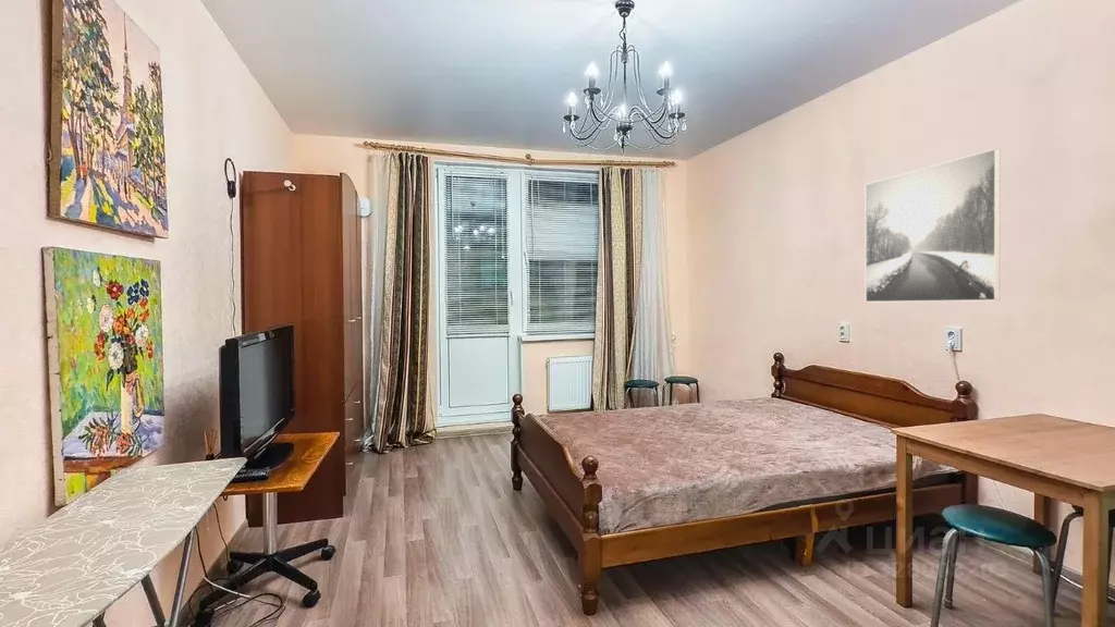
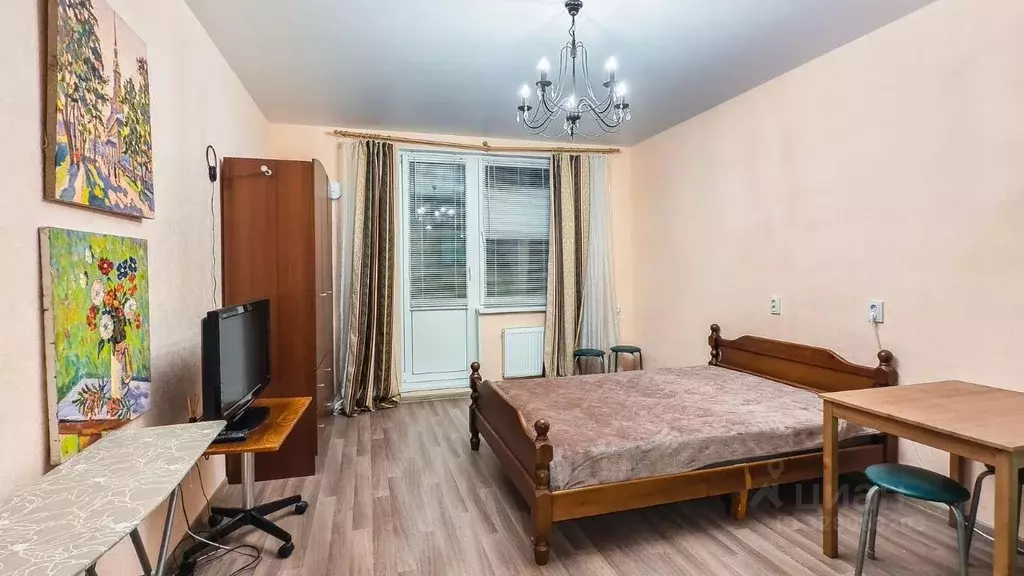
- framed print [865,147,1001,304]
